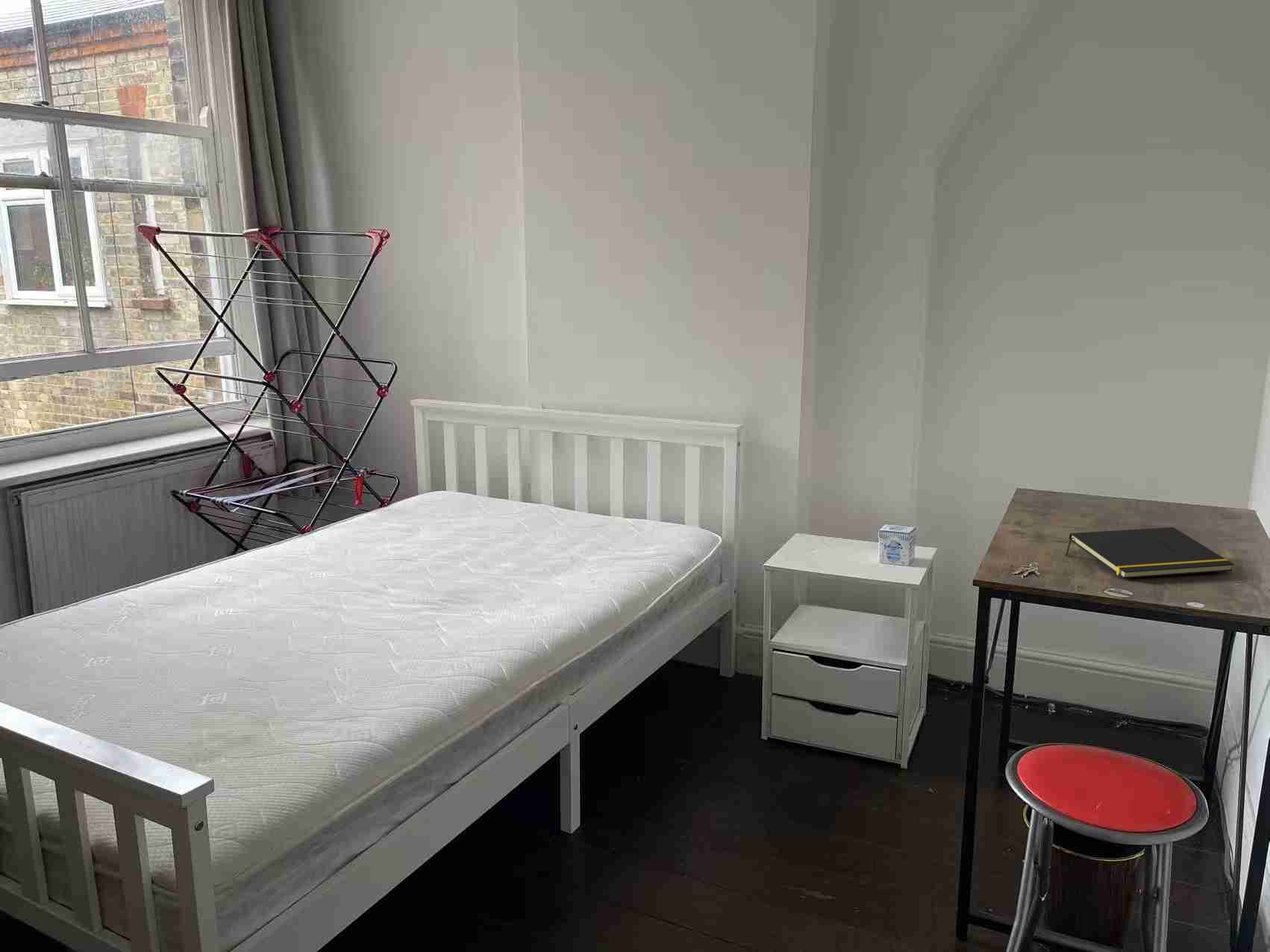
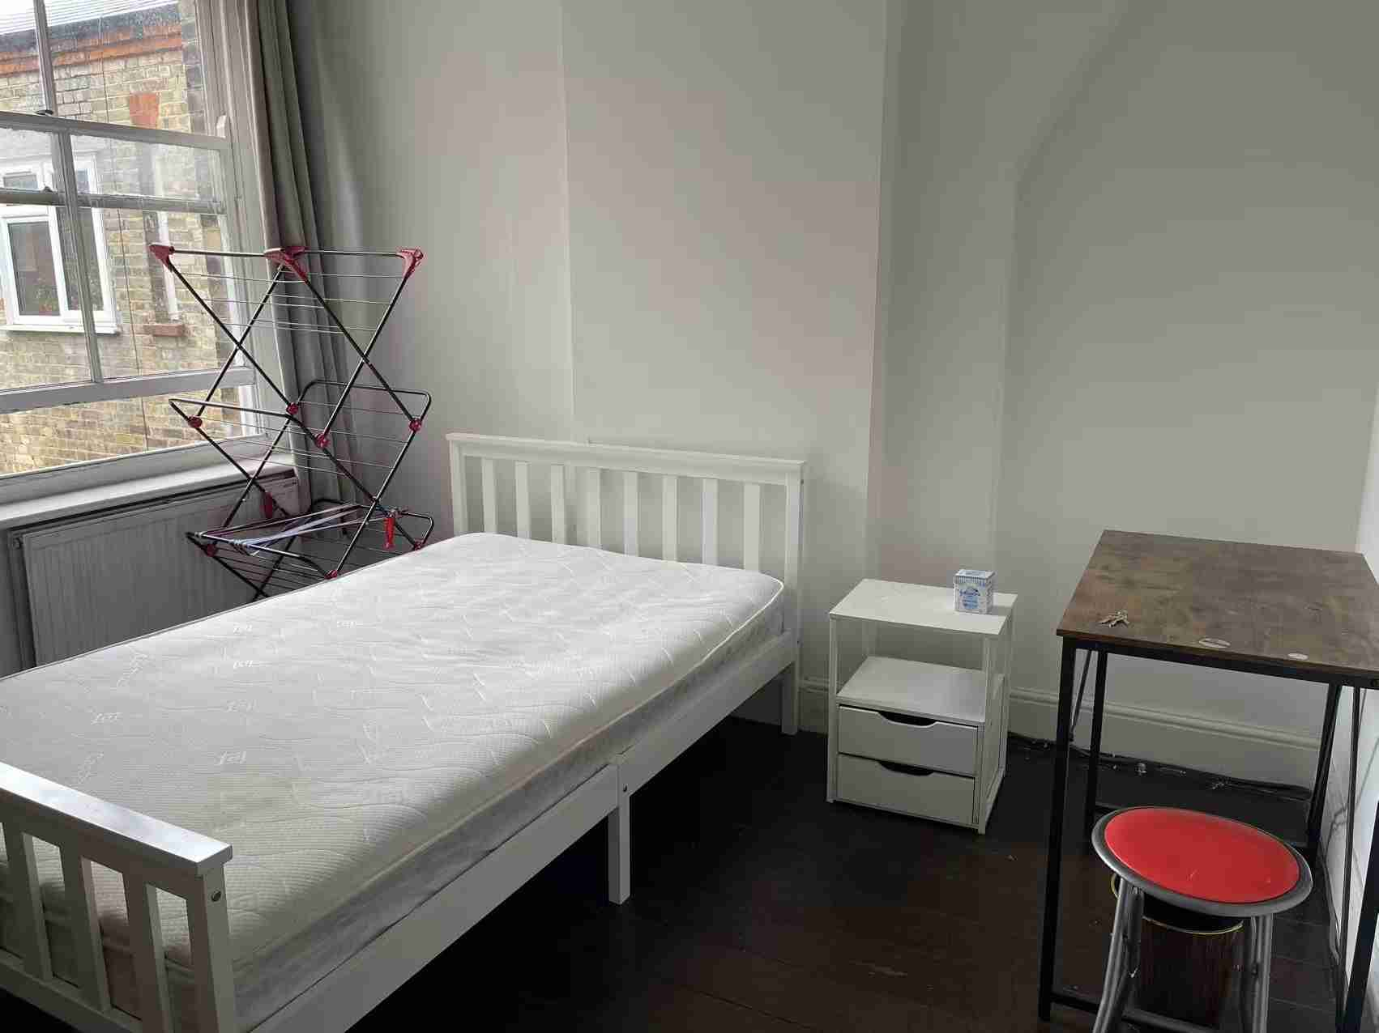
- notepad [1065,527,1235,579]
